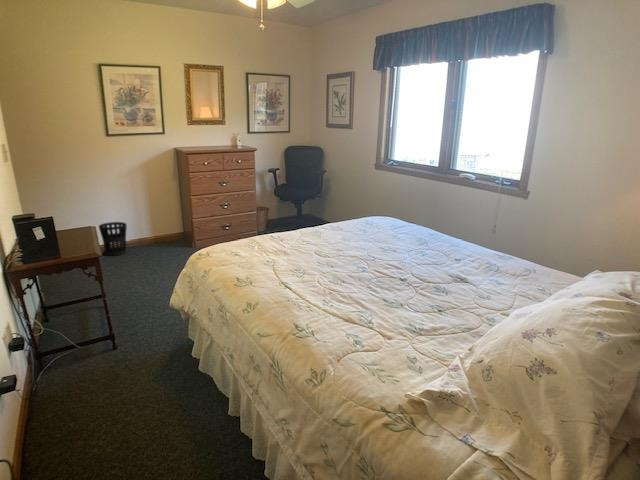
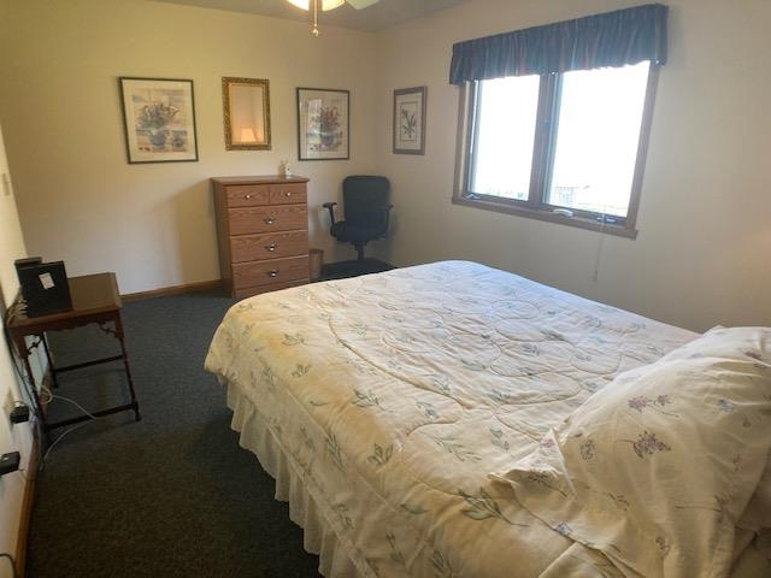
- wastebasket [98,221,128,257]
